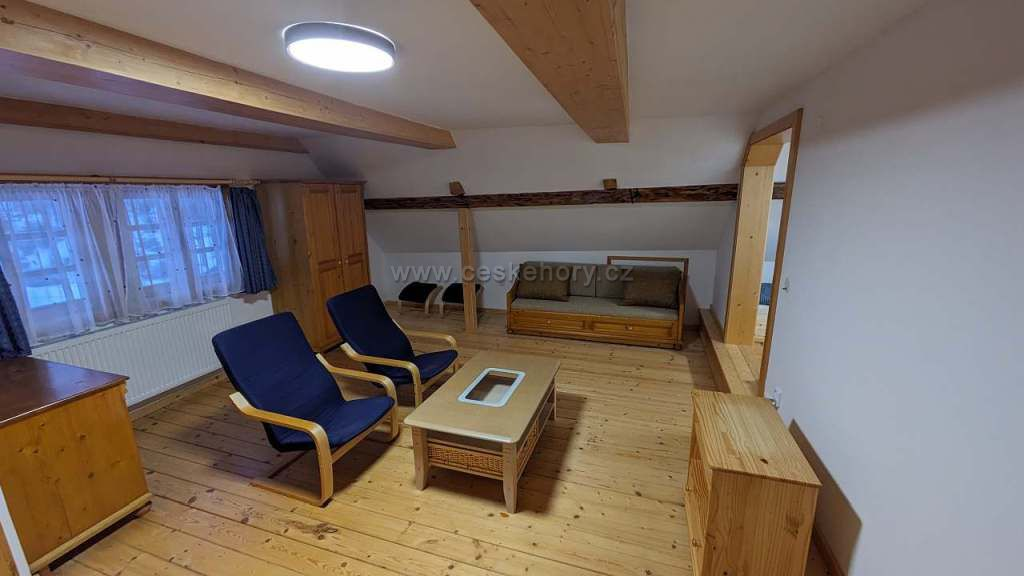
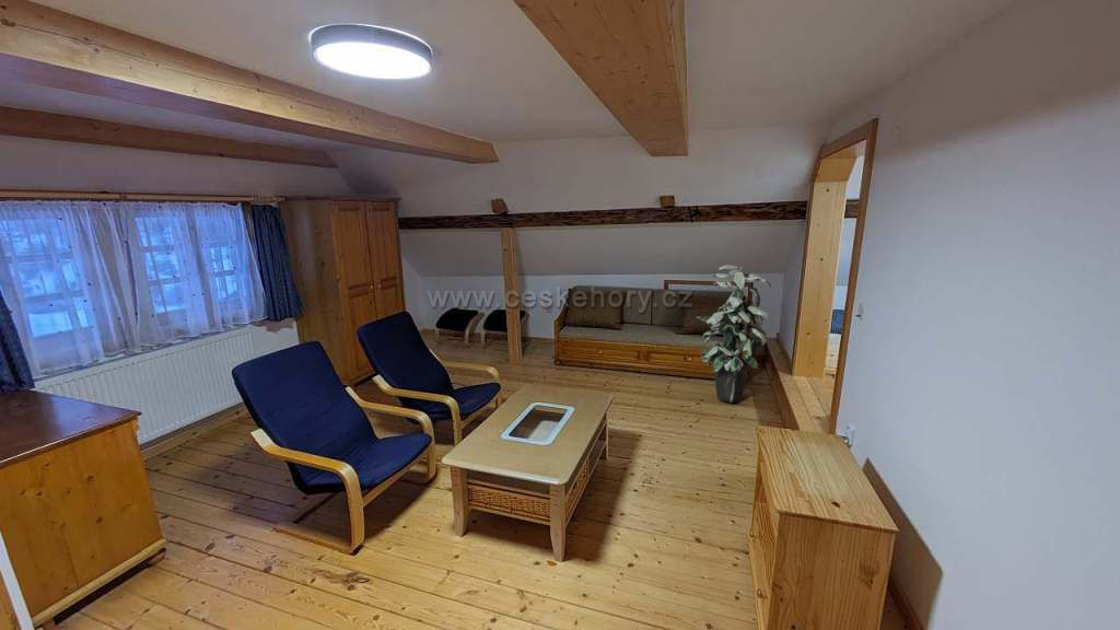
+ indoor plant [696,264,772,404]
